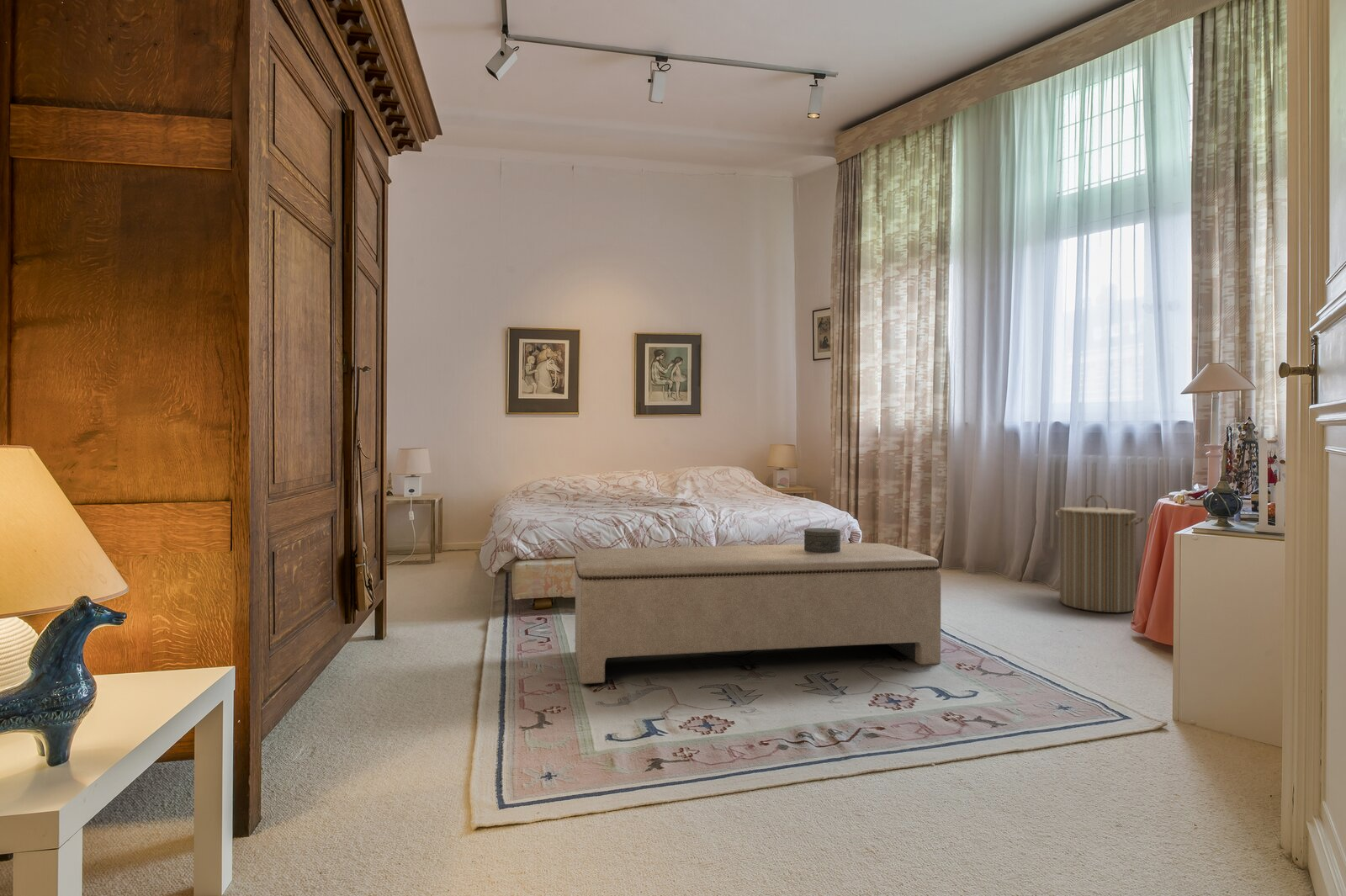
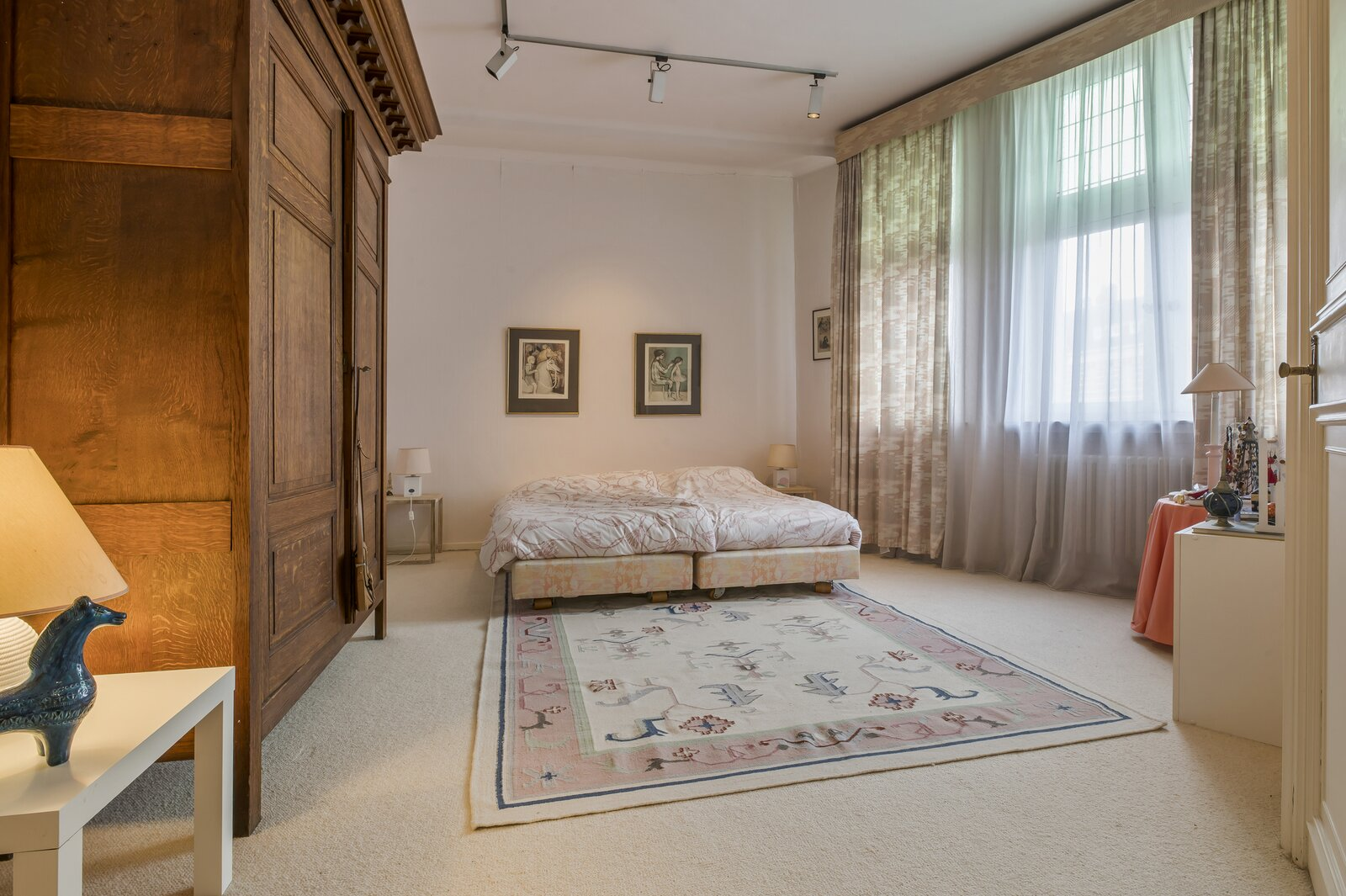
- laundry hamper [1055,493,1145,613]
- bench [574,542,941,685]
- decorative box [803,528,841,553]
